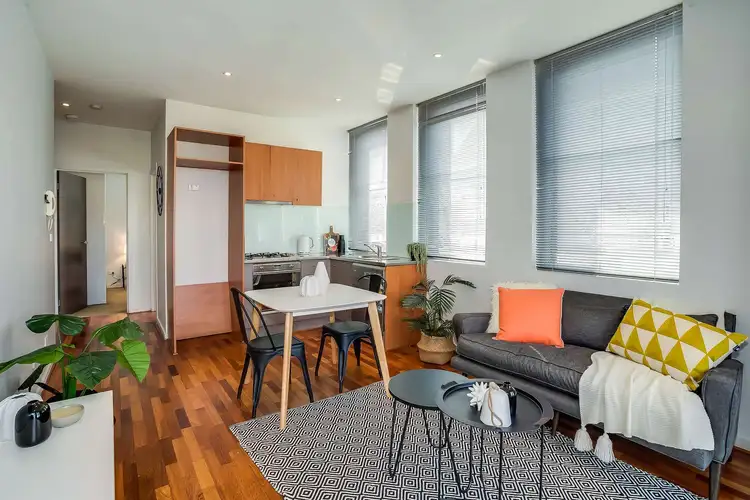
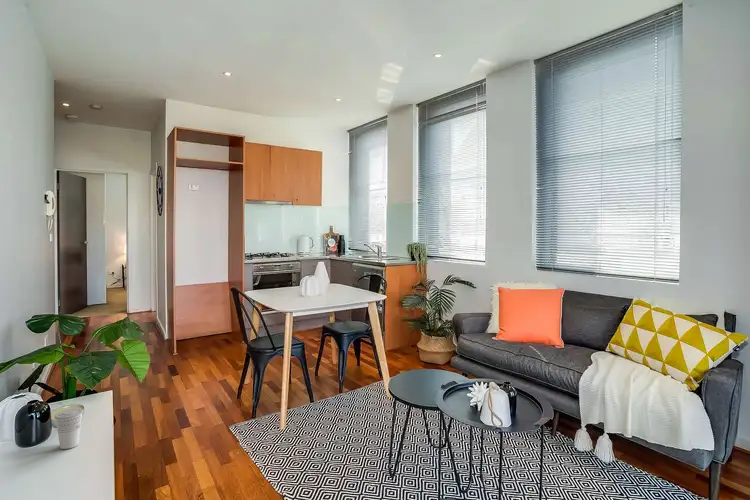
+ cup [53,407,85,450]
